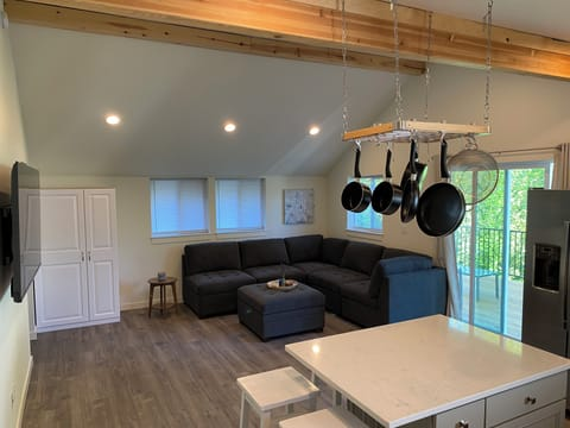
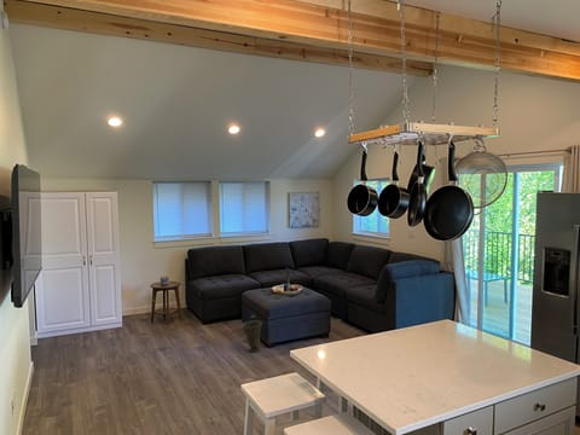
+ vase [242,319,263,353]
